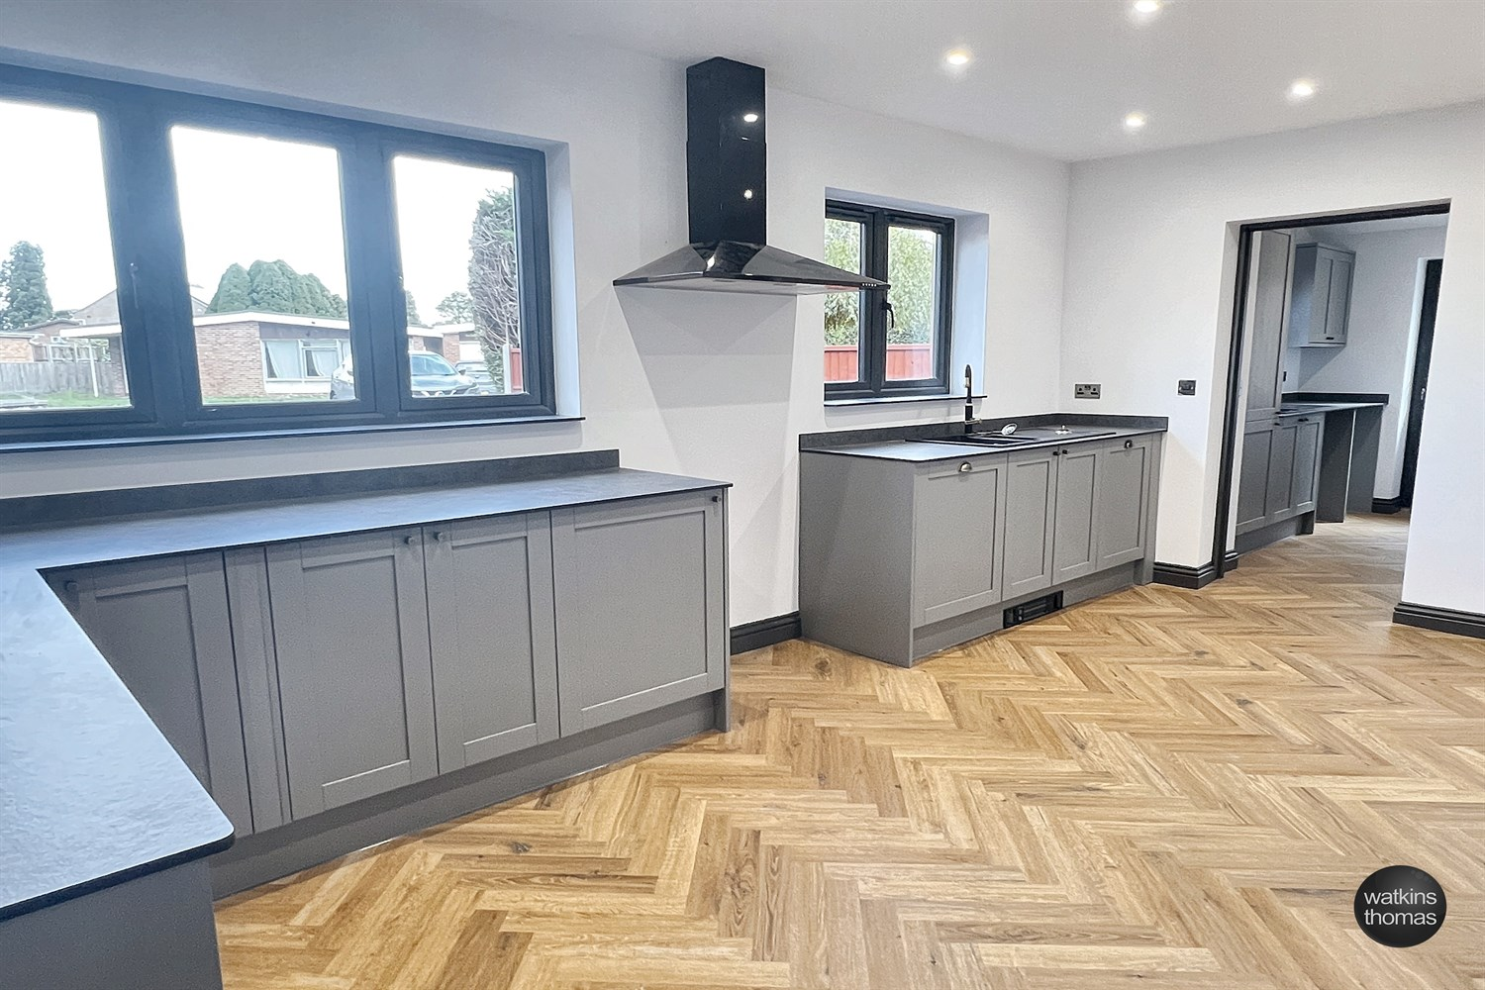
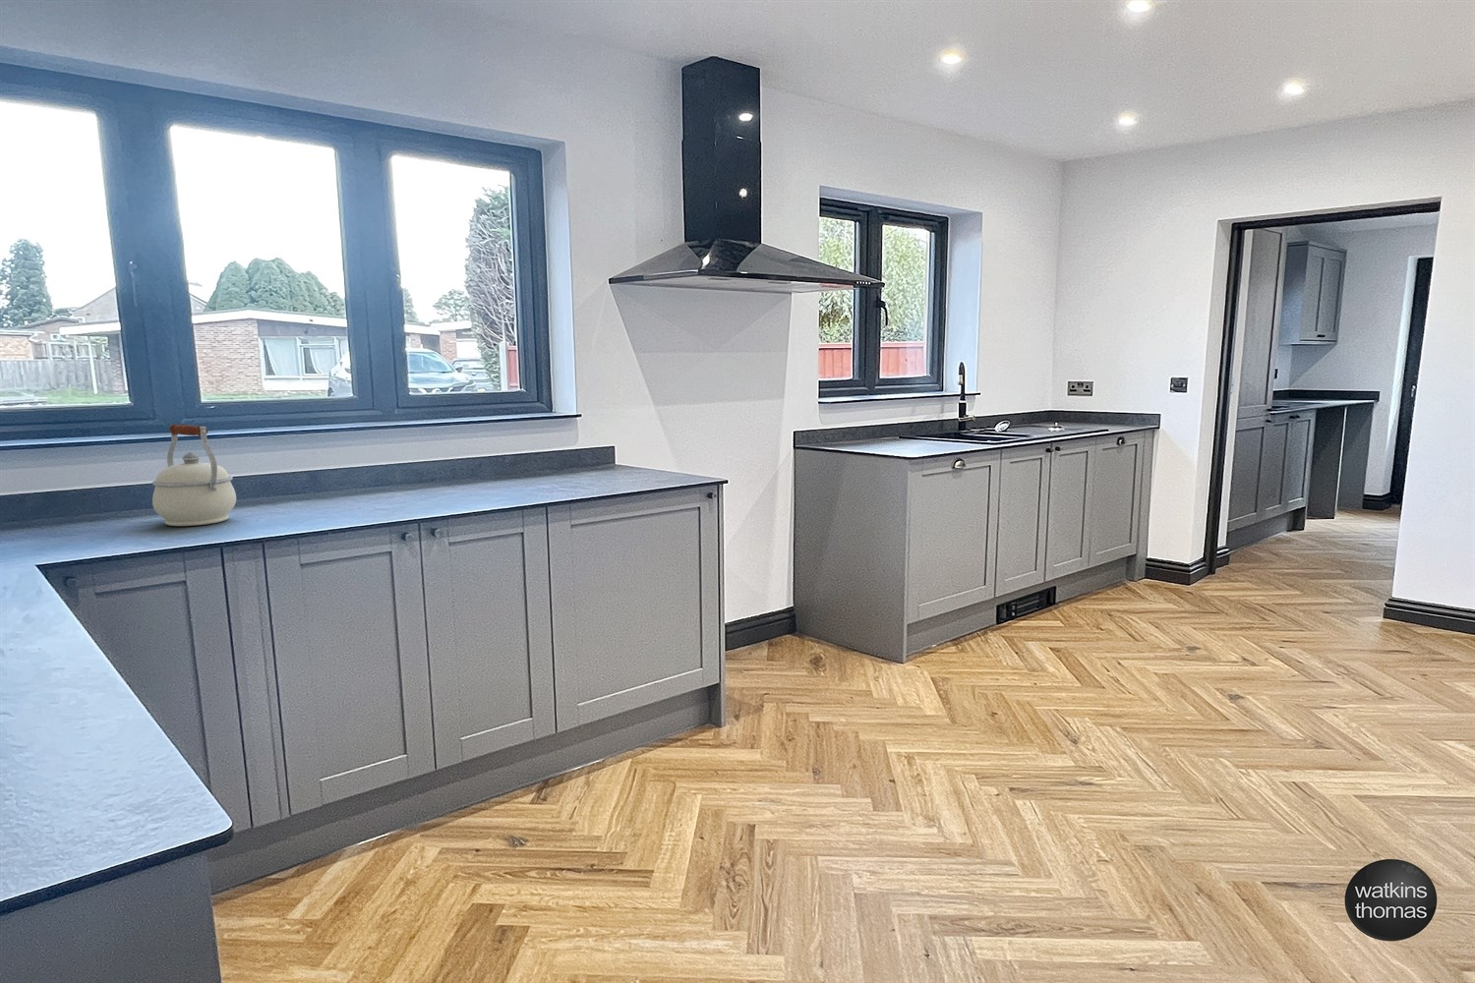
+ kettle [151,422,237,527]
